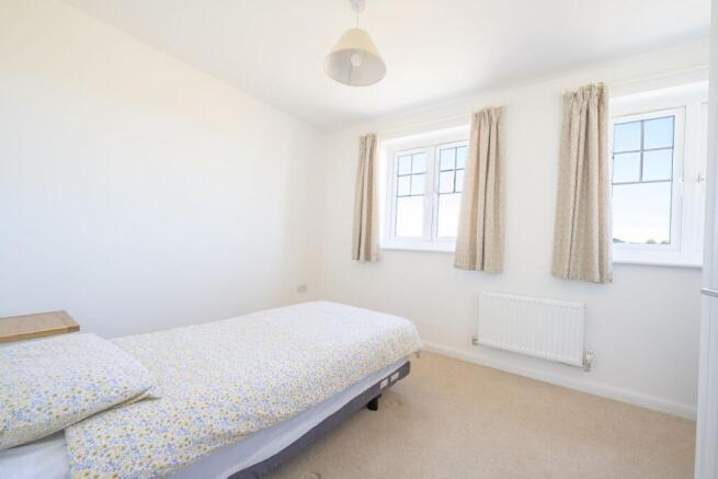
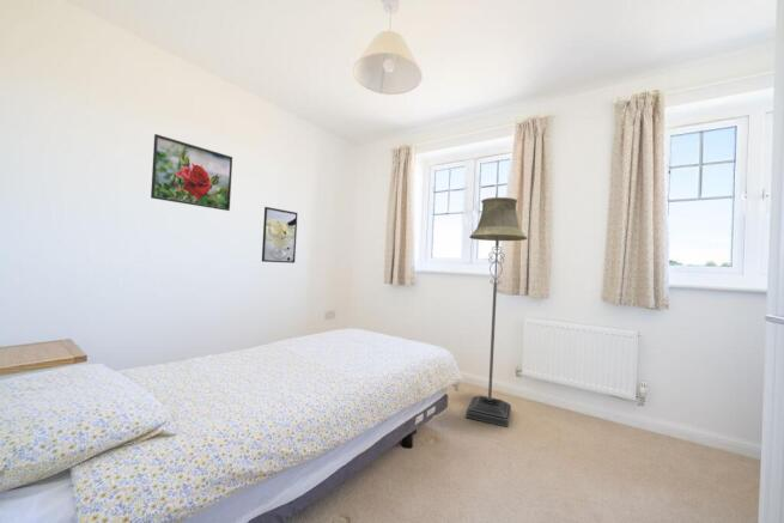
+ floor lamp [464,196,528,428]
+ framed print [150,133,233,212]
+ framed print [261,206,298,264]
